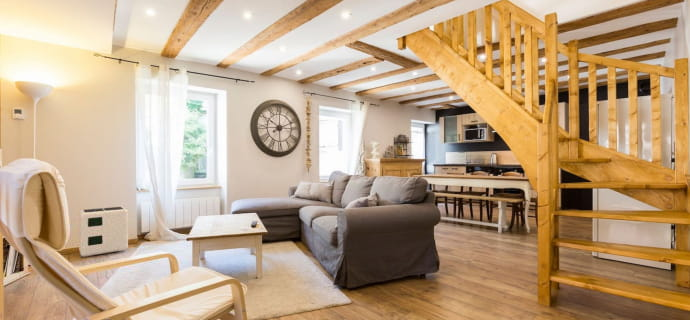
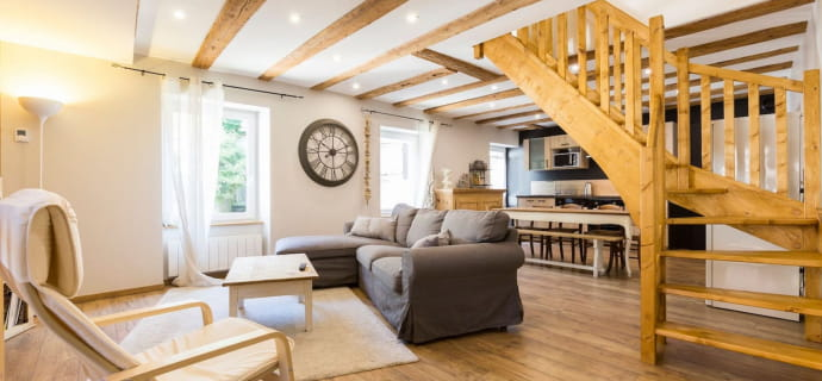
- air purifier [78,206,129,257]
